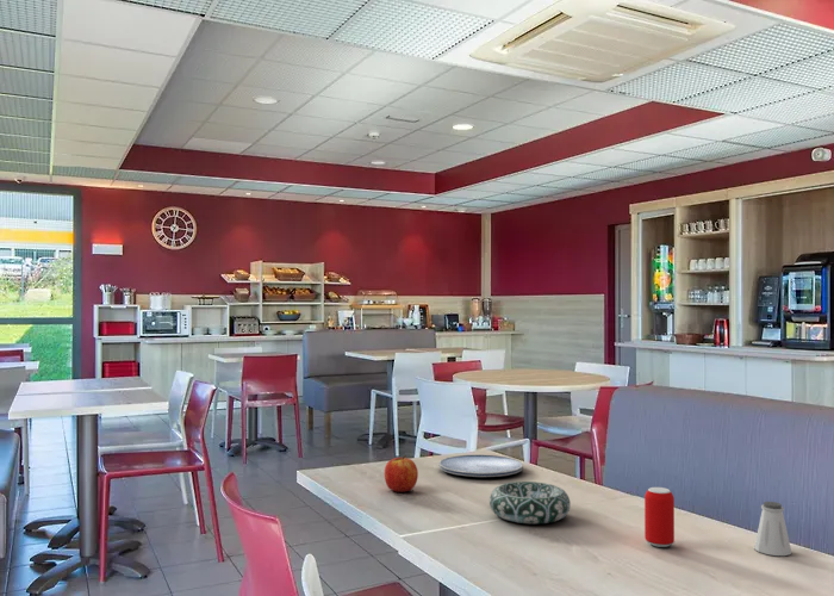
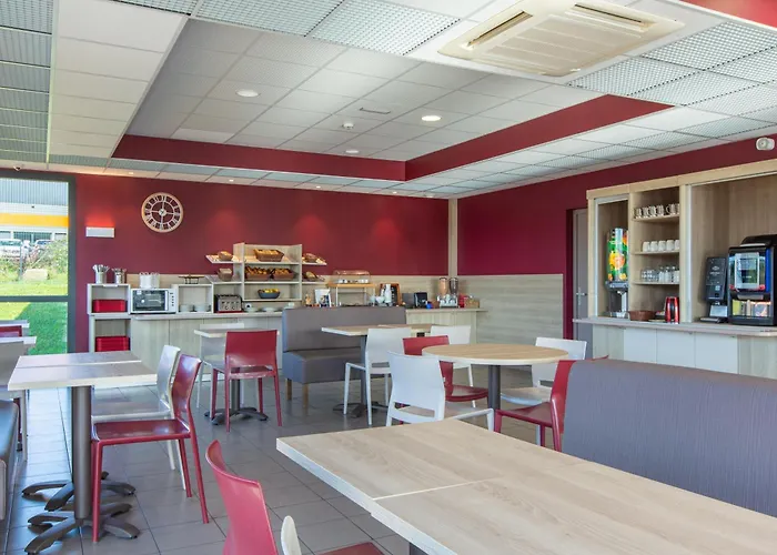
- saltshaker [753,501,792,557]
- beverage can [643,486,676,548]
- decorative bowl [488,480,572,524]
- apple [384,454,419,493]
- plate [437,453,524,478]
